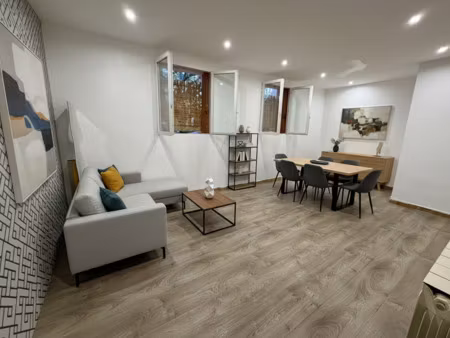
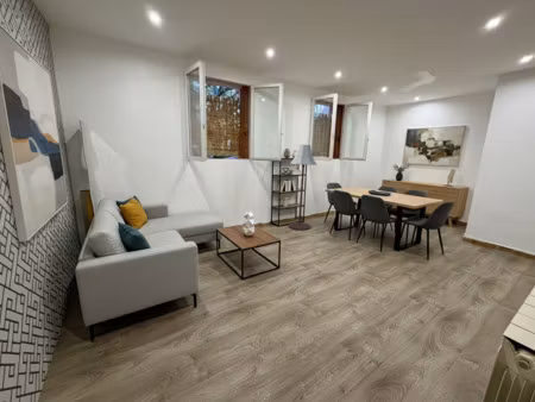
+ floor lamp [288,144,319,232]
